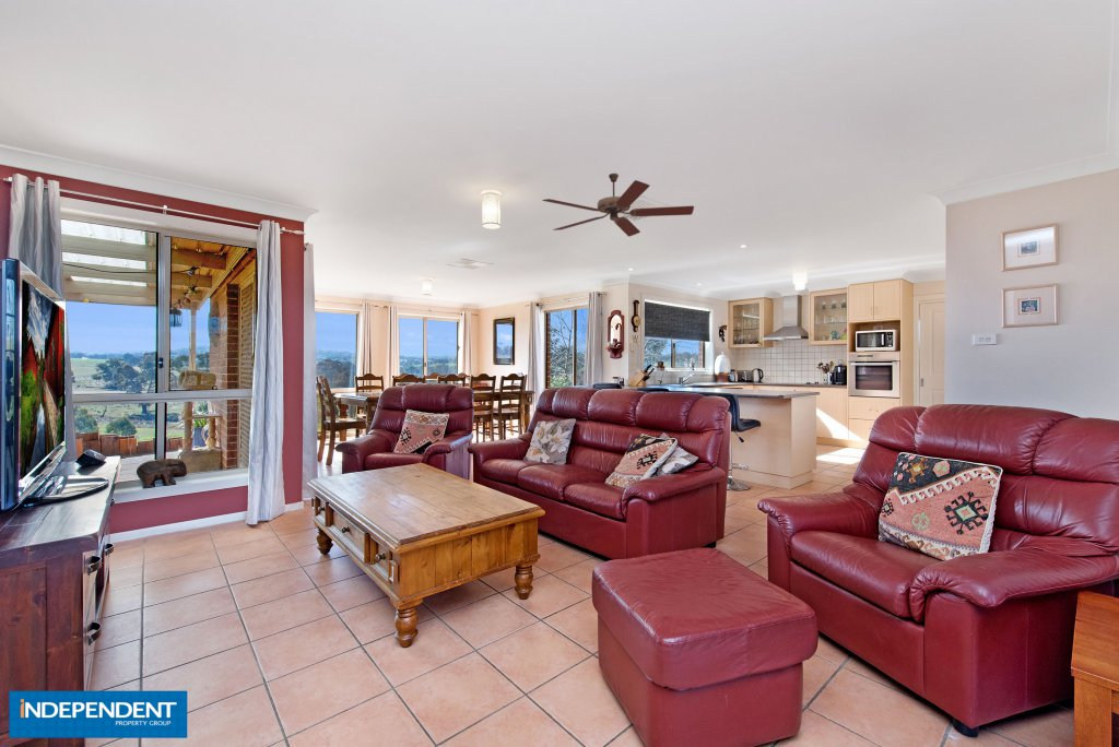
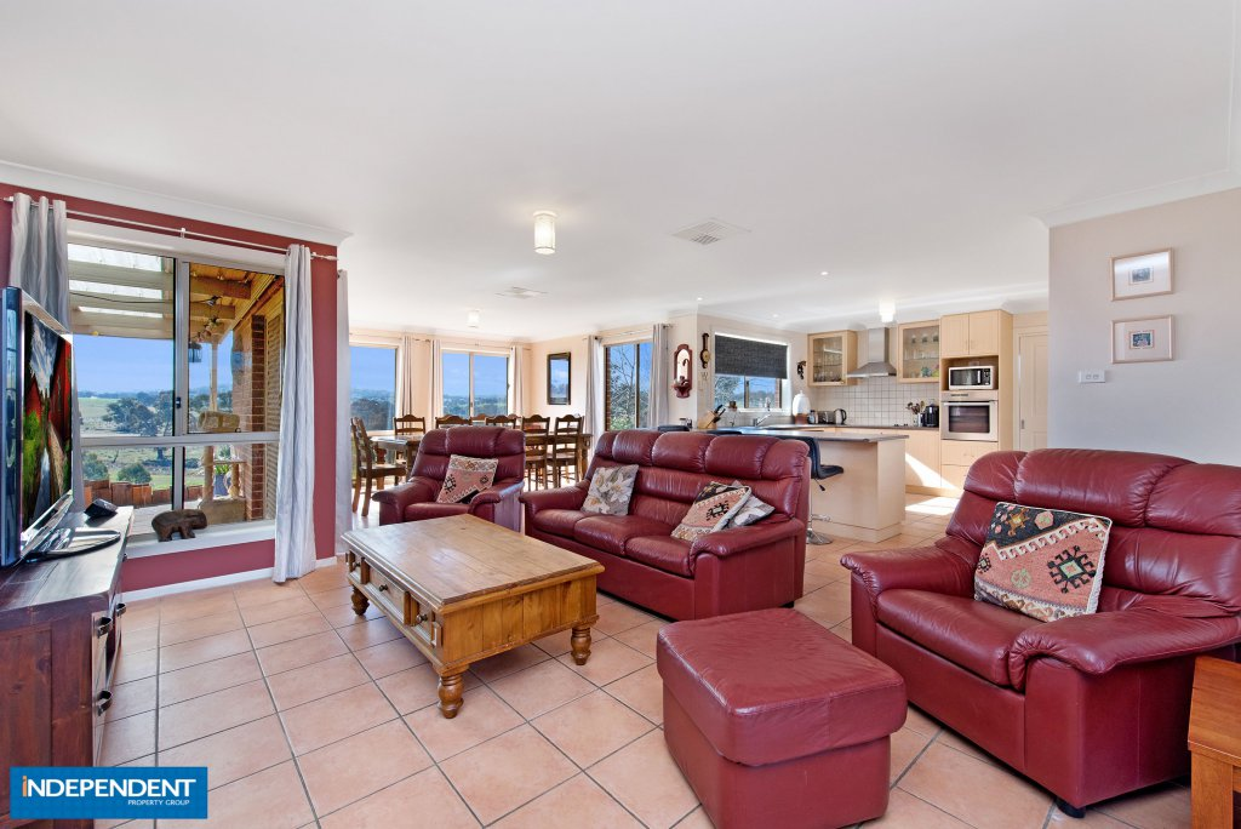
- ceiling fan [542,173,695,238]
